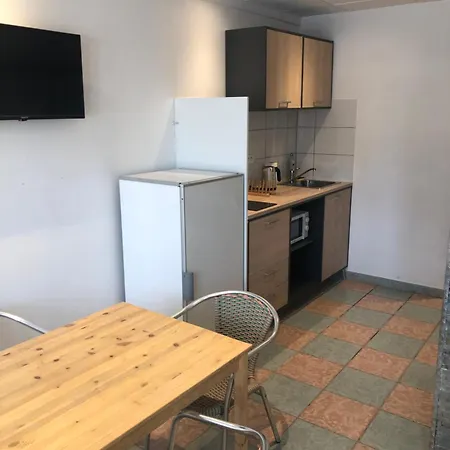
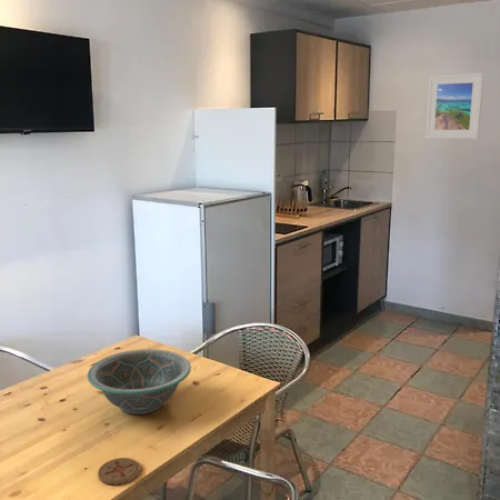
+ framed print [424,72,484,140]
+ decorative bowl [87,348,192,416]
+ coaster [97,457,141,486]
